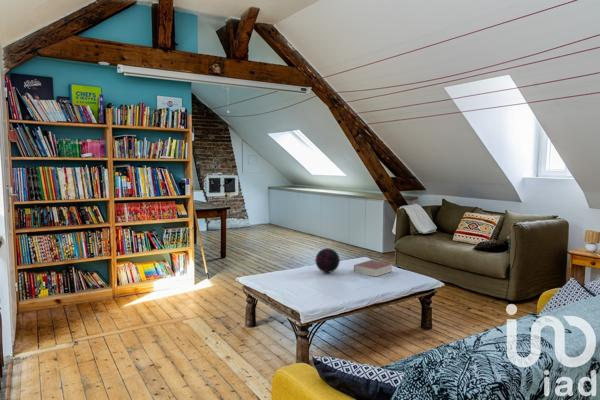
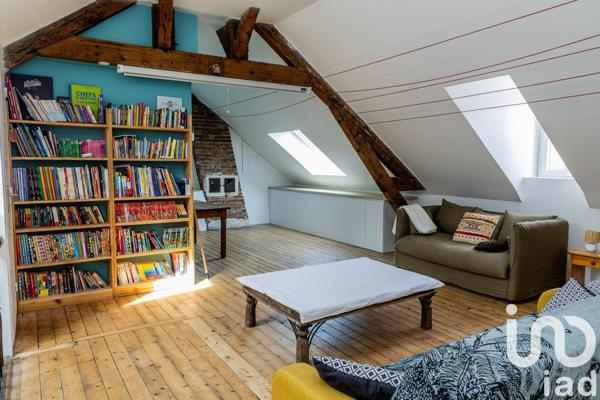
- decorative orb [314,247,341,274]
- book [353,259,393,277]
